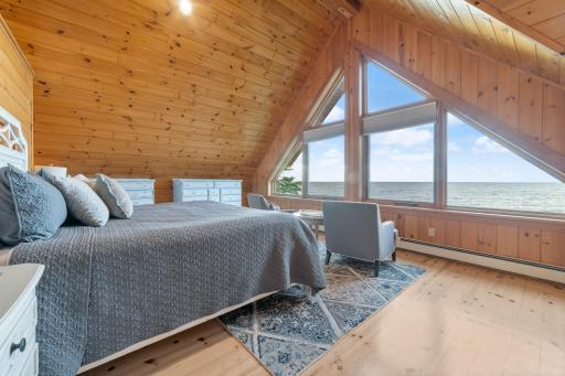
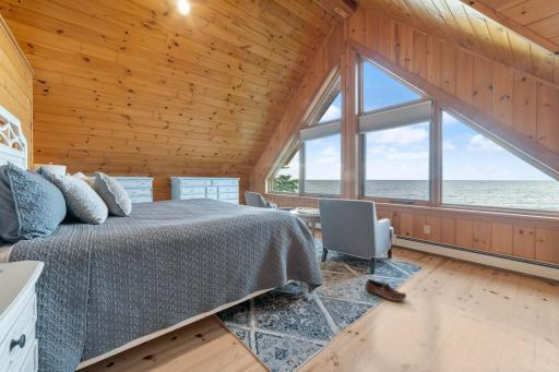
+ shoe [364,278,407,302]
